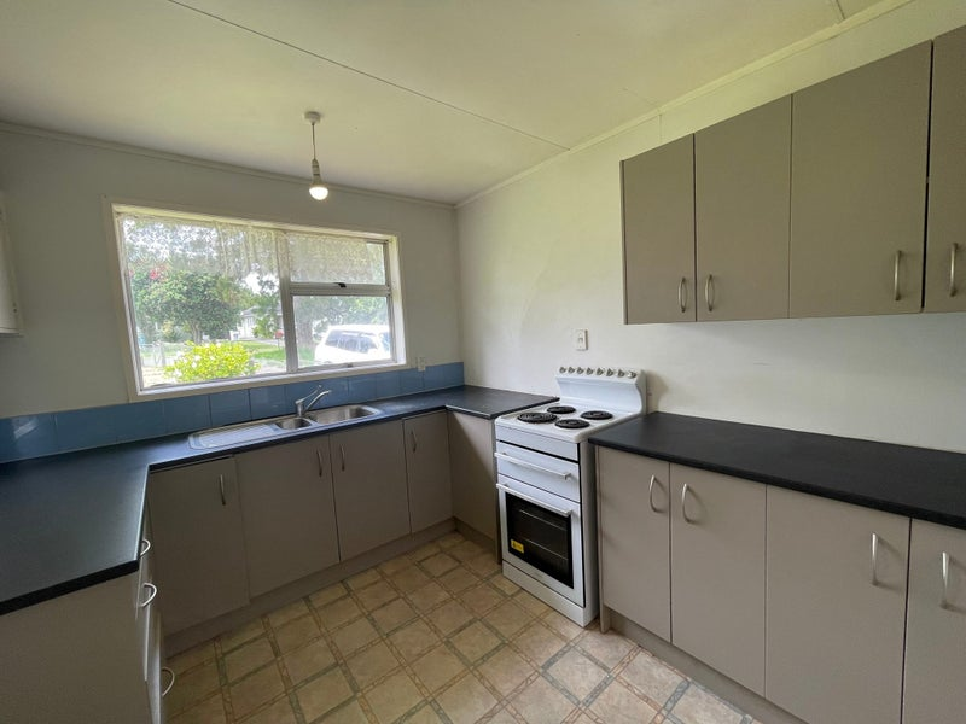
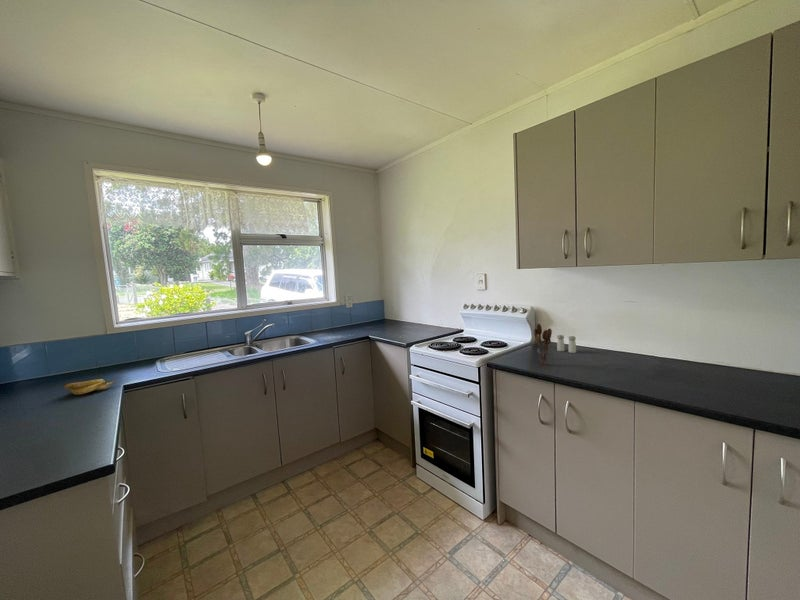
+ salt and pepper shaker [556,334,577,354]
+ utensil holder [533,323,553,365]
+ banana [63,378,116,396]
